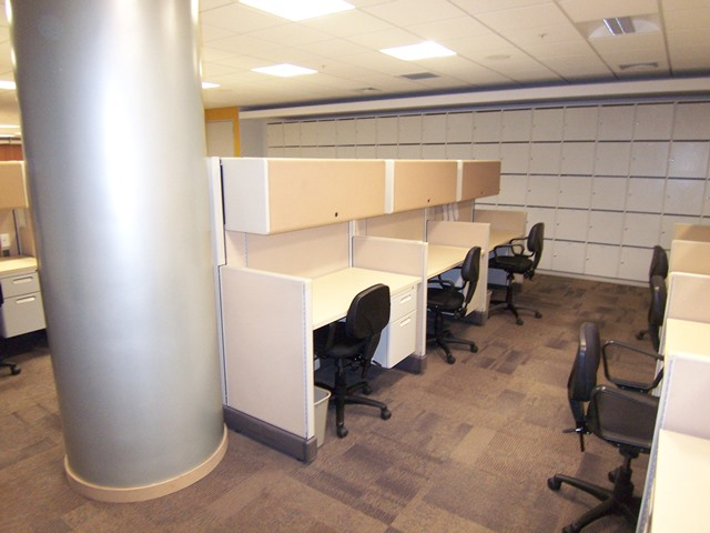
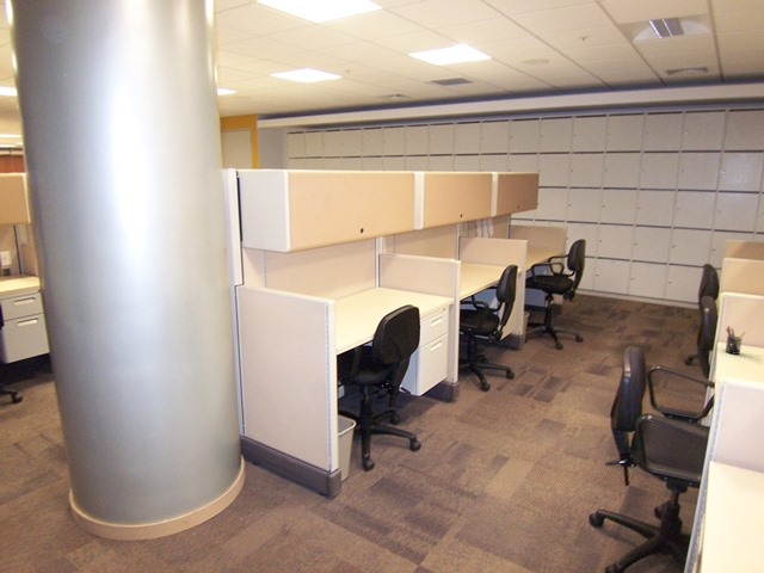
+ pen holder [725,325,747,356]
